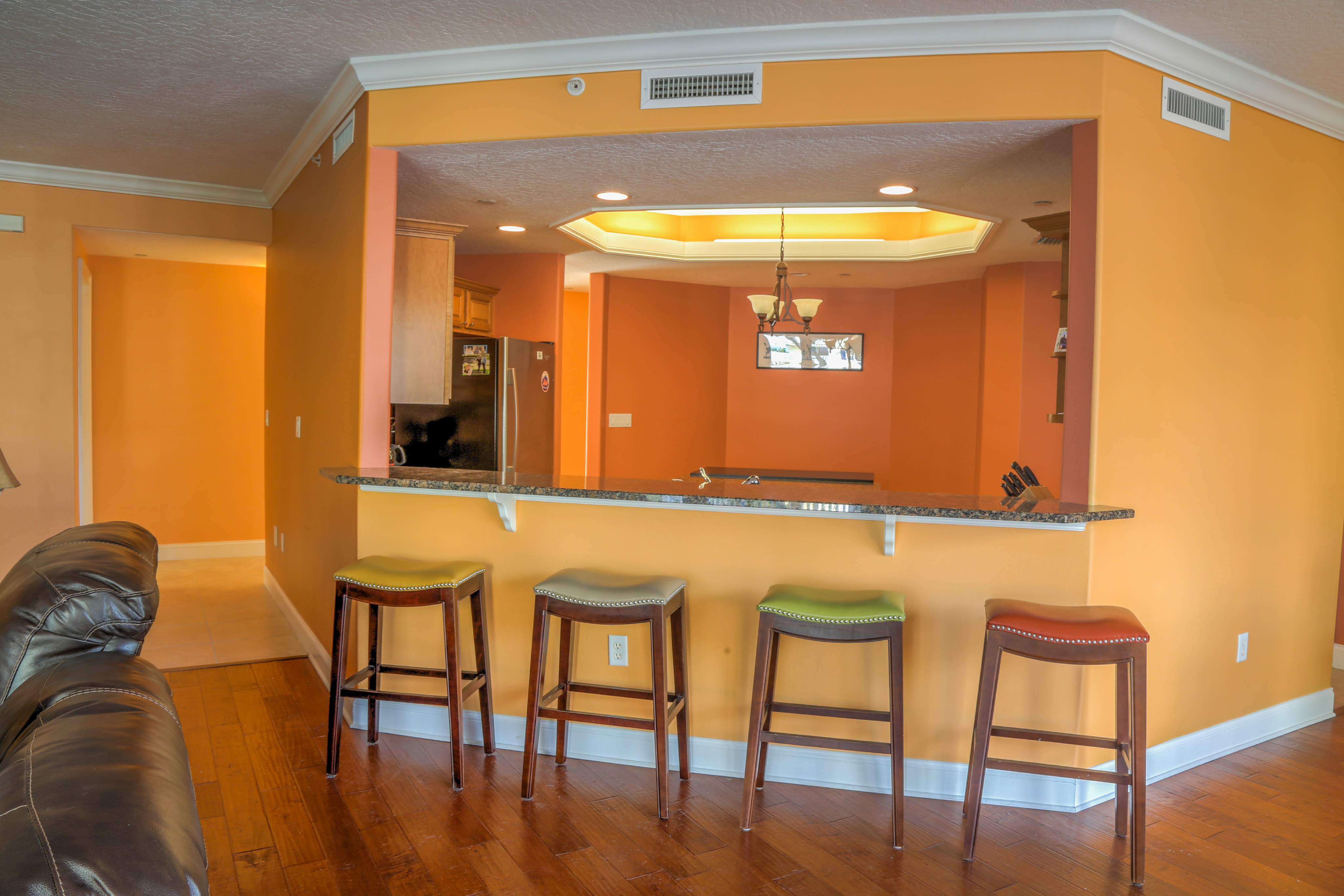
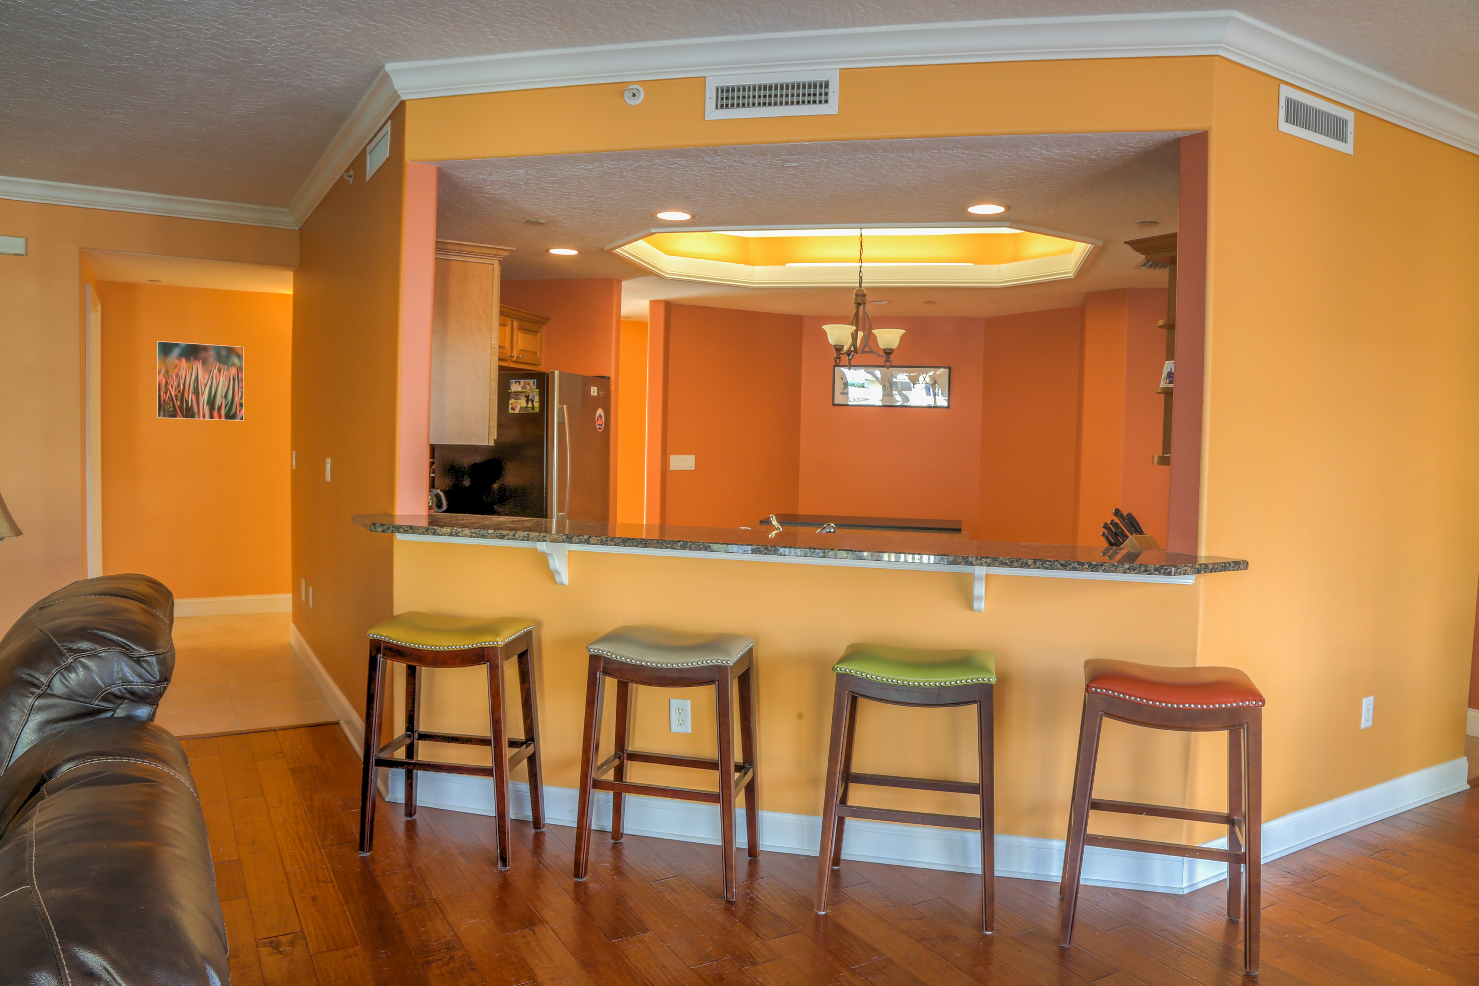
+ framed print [156,340,244,421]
